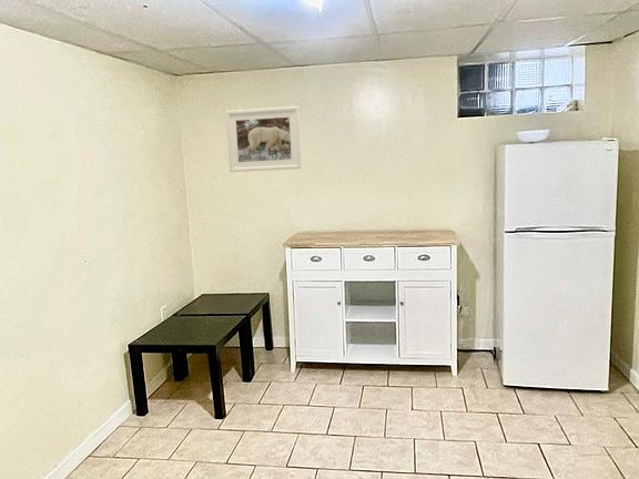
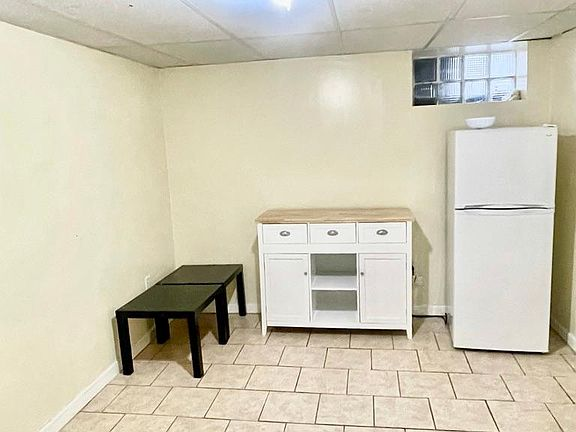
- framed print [225,105,303,173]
